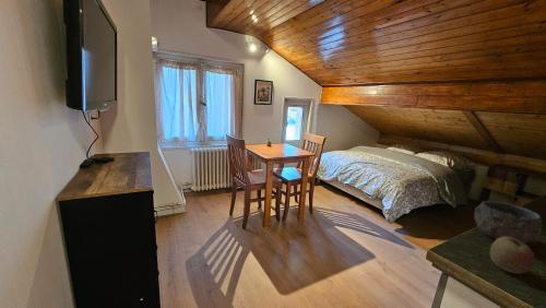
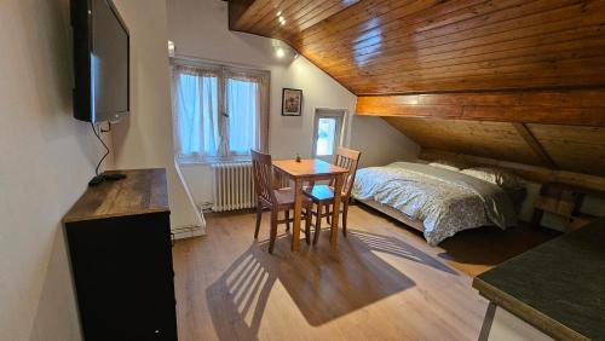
- bowl [473,200,543,245]
- apple [489,237,535,275]
